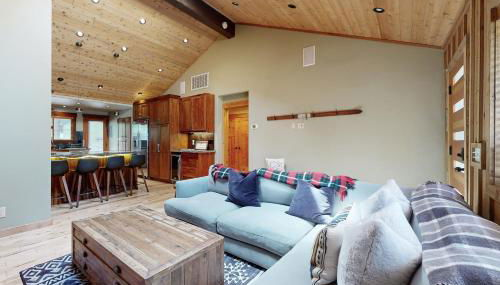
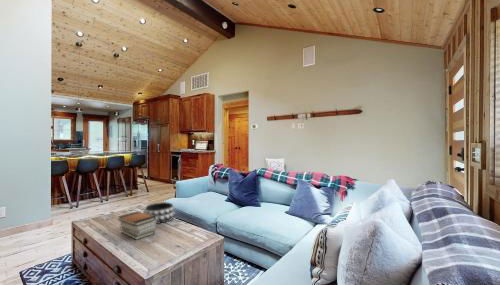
+ book stack [117,211,157,241]
+ decorative bowl [143,201,176,225]
